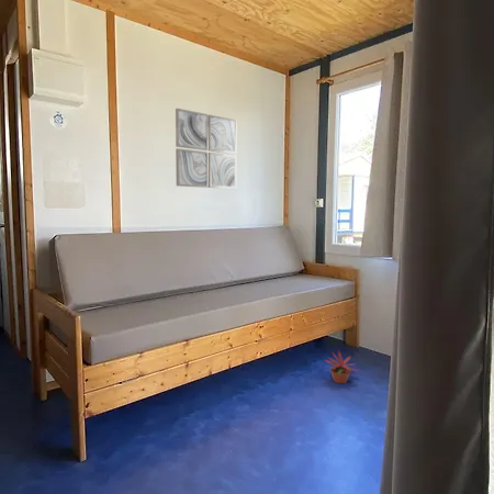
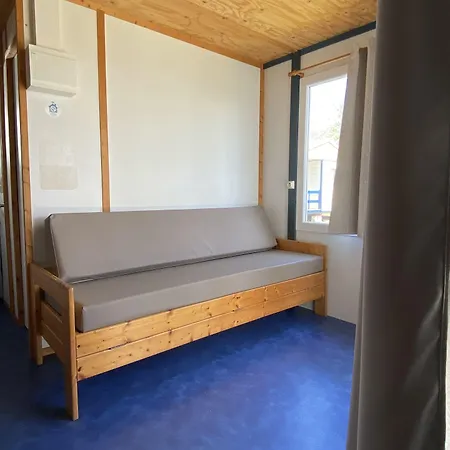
- potted plant [325,349,359,384]
- wall art [175,108,238,190]
